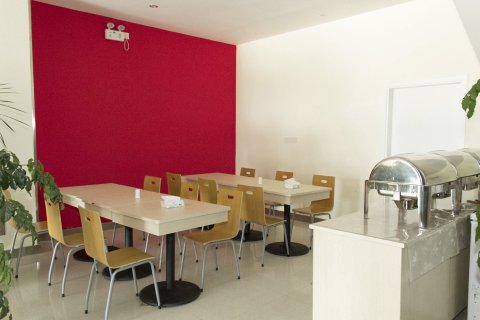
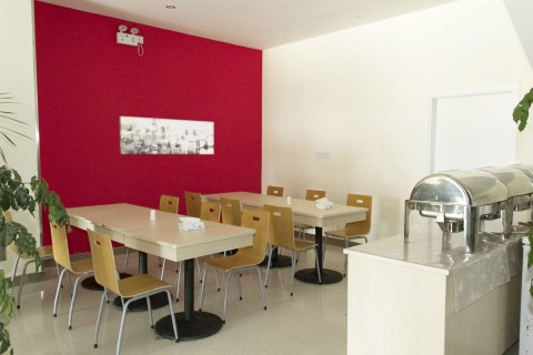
+ wall art [119,115,214,155]
